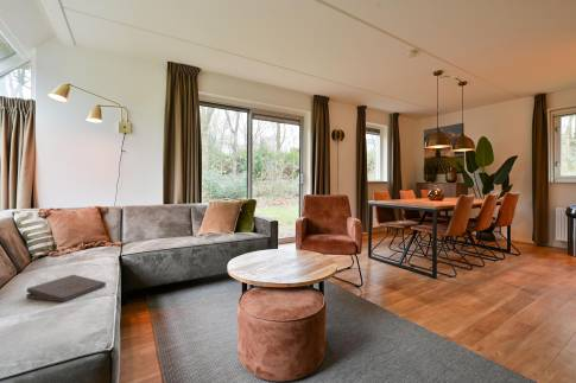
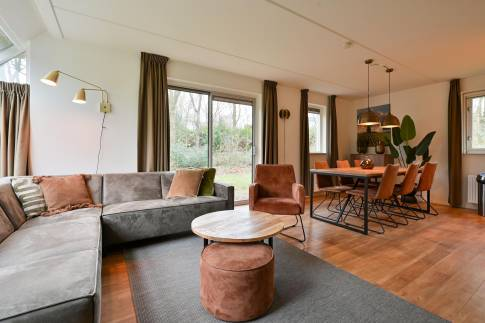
- pizza box [25,274,107,304]
